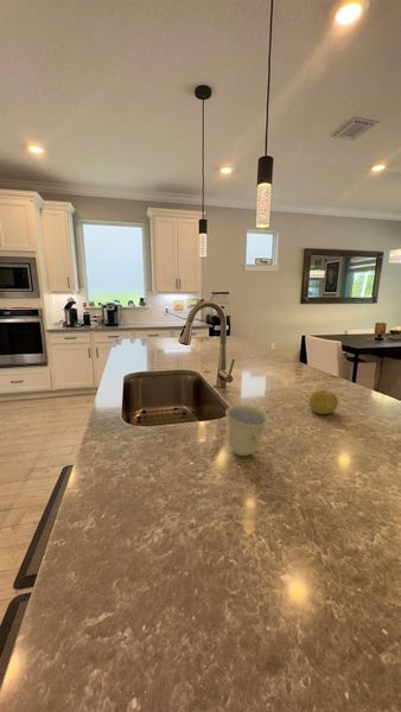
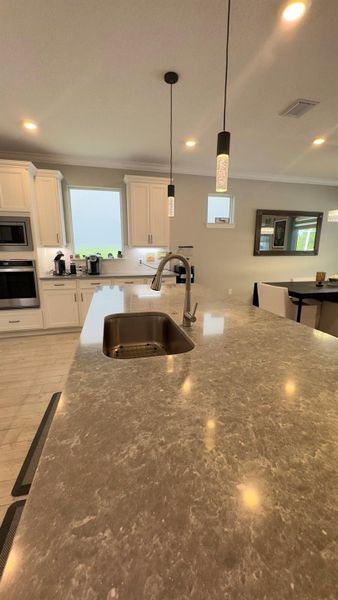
- cup [224,403,272,457]
- fruit [307,389,339,415]
